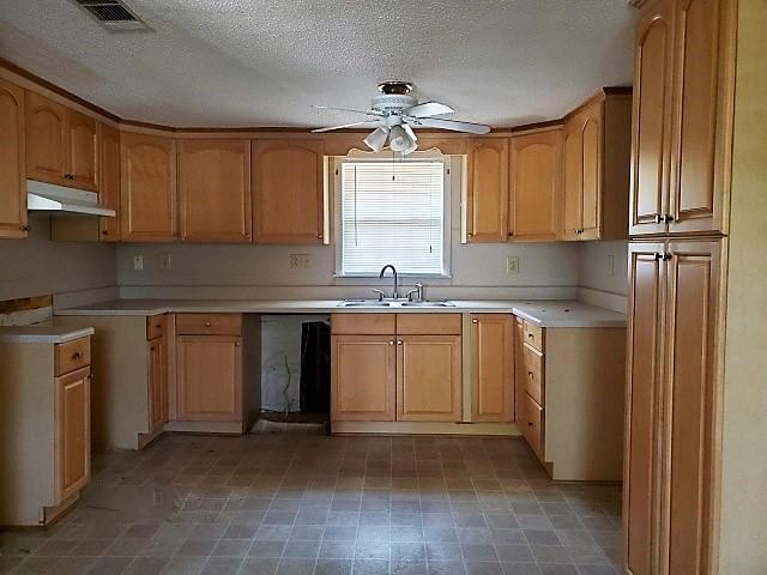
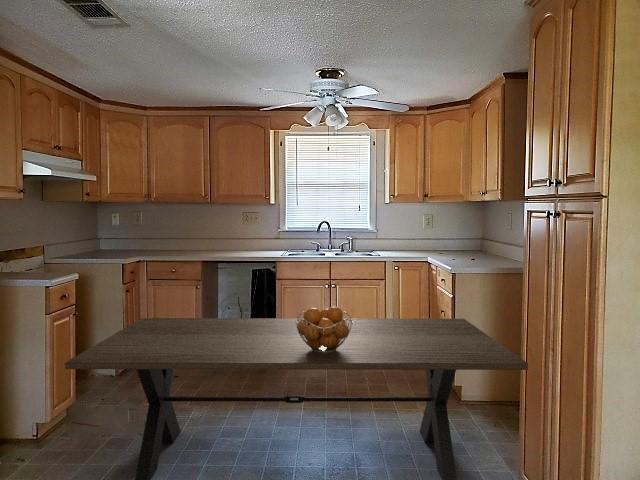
+ fruit basket [295,306,353,353]
+ dining table [64,317,529,480]
